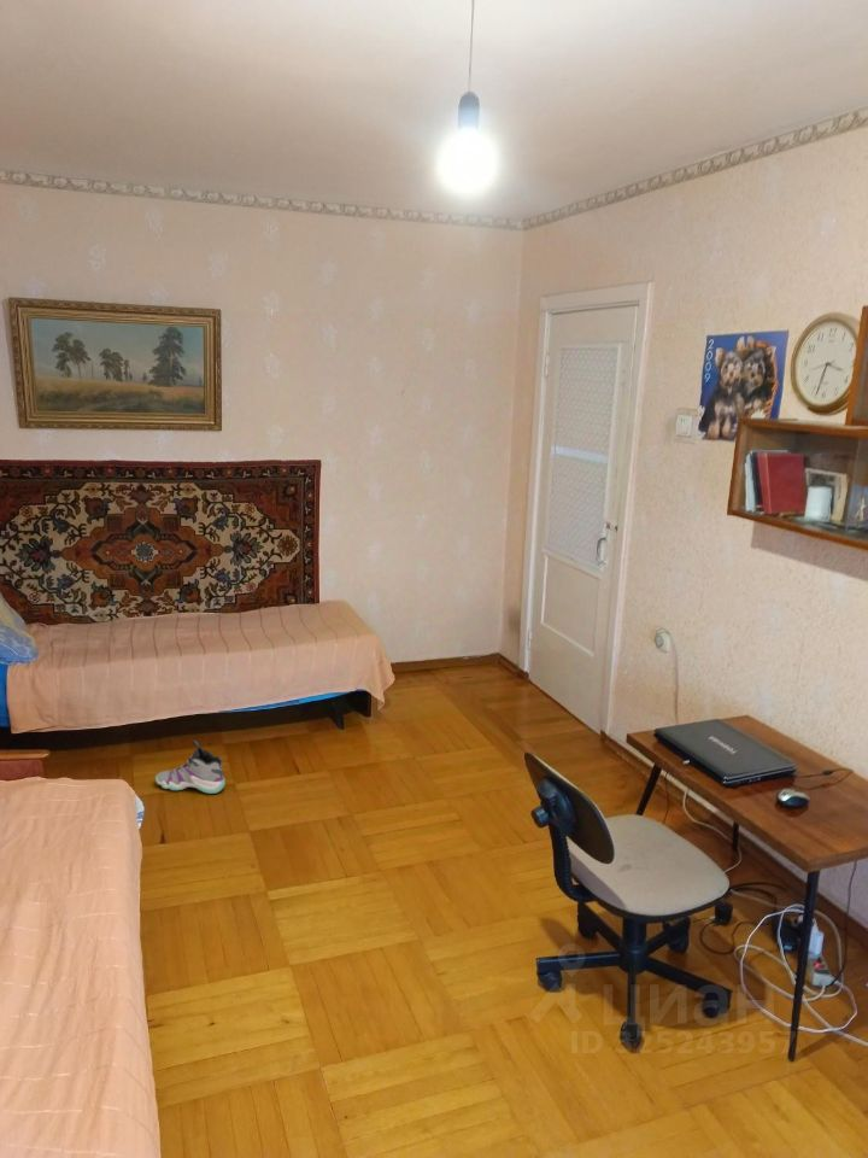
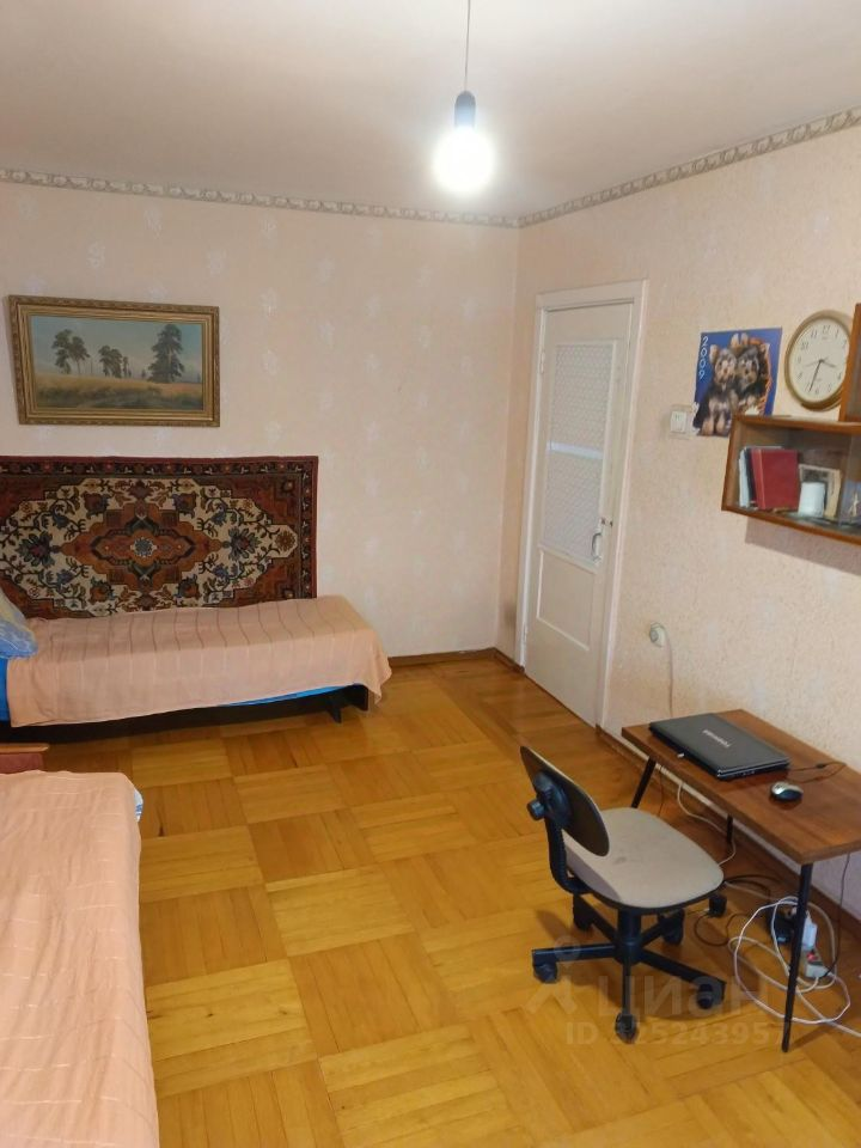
- sneaker [154,739,227,795]
